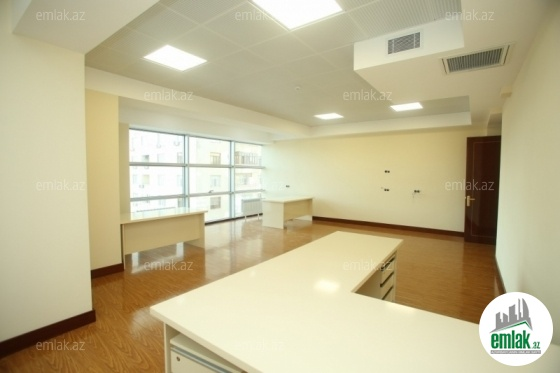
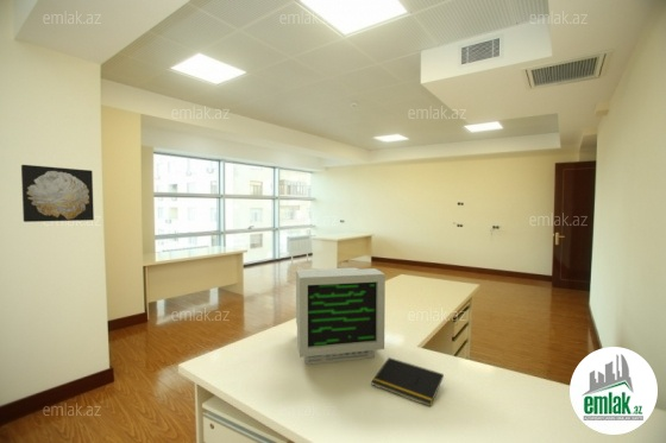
+ computer monitor [295,266,387,366]
+ wall art [20,164,95,223]
+ notepad [370,356,445,407]
